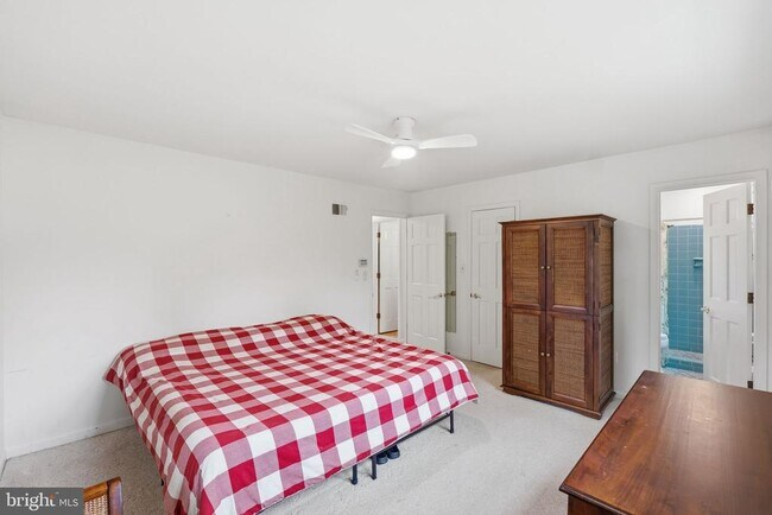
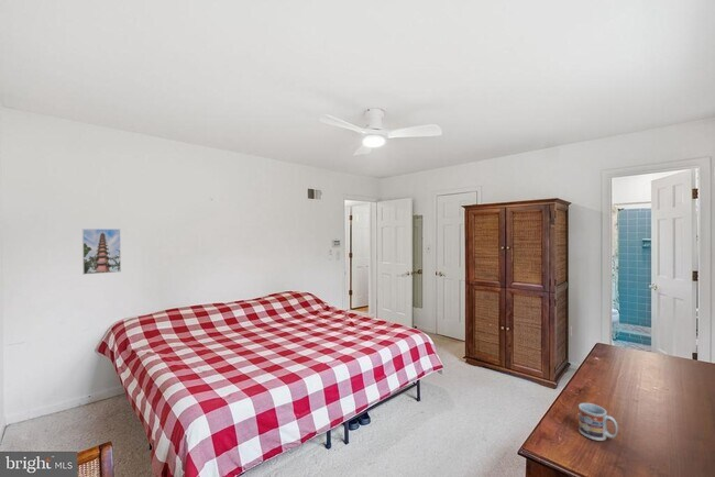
+ cup [578,402,619,442]
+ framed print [81,228,122,276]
